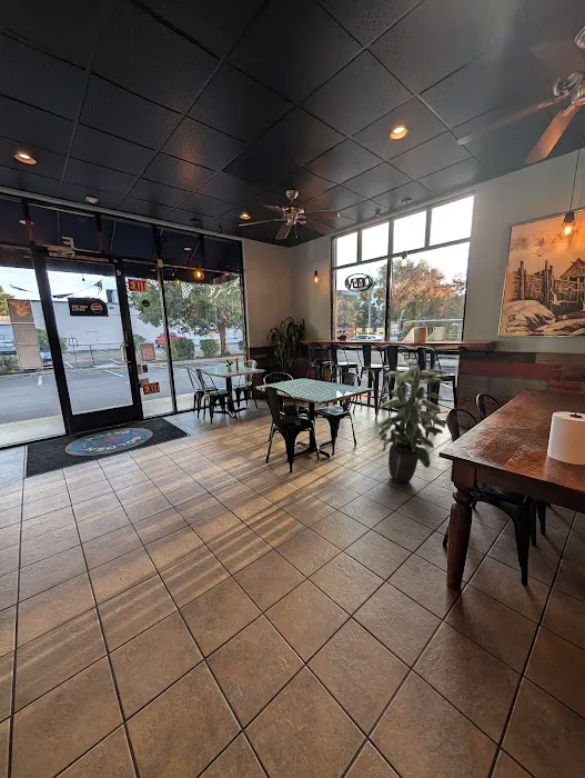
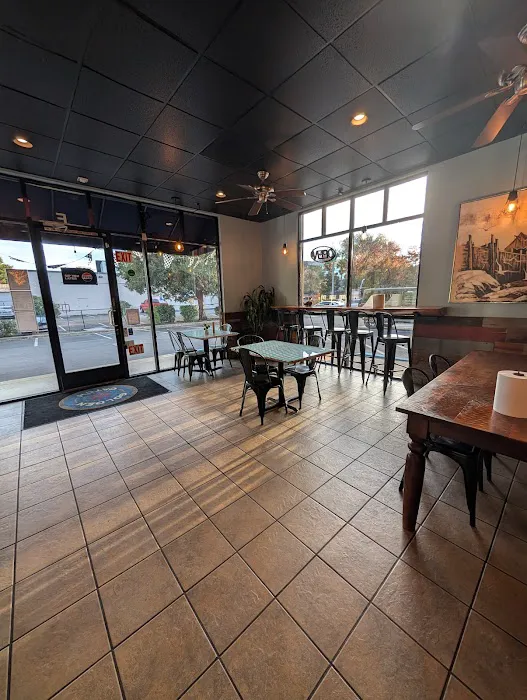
- indoor plant [374,358,451,483]
